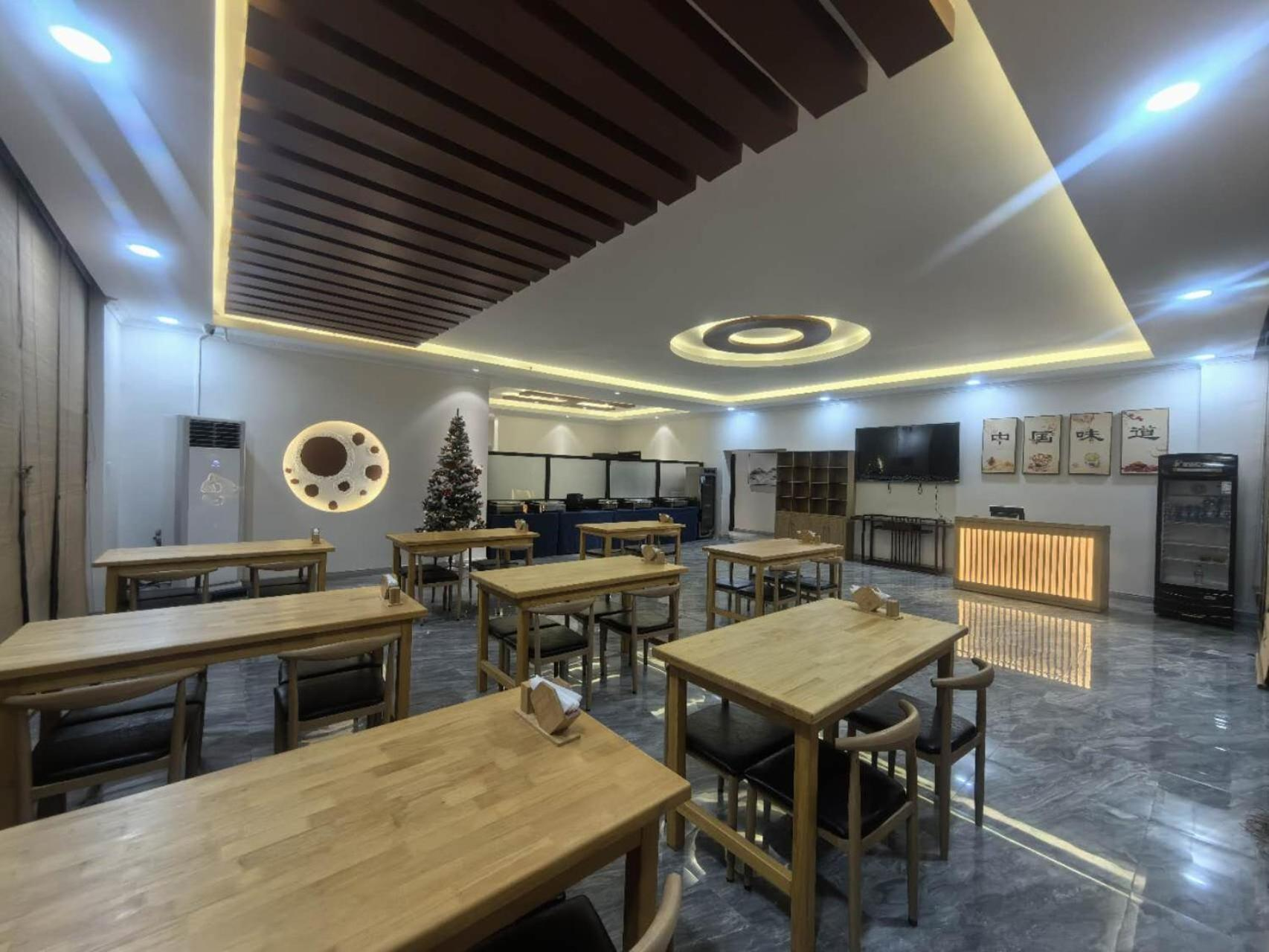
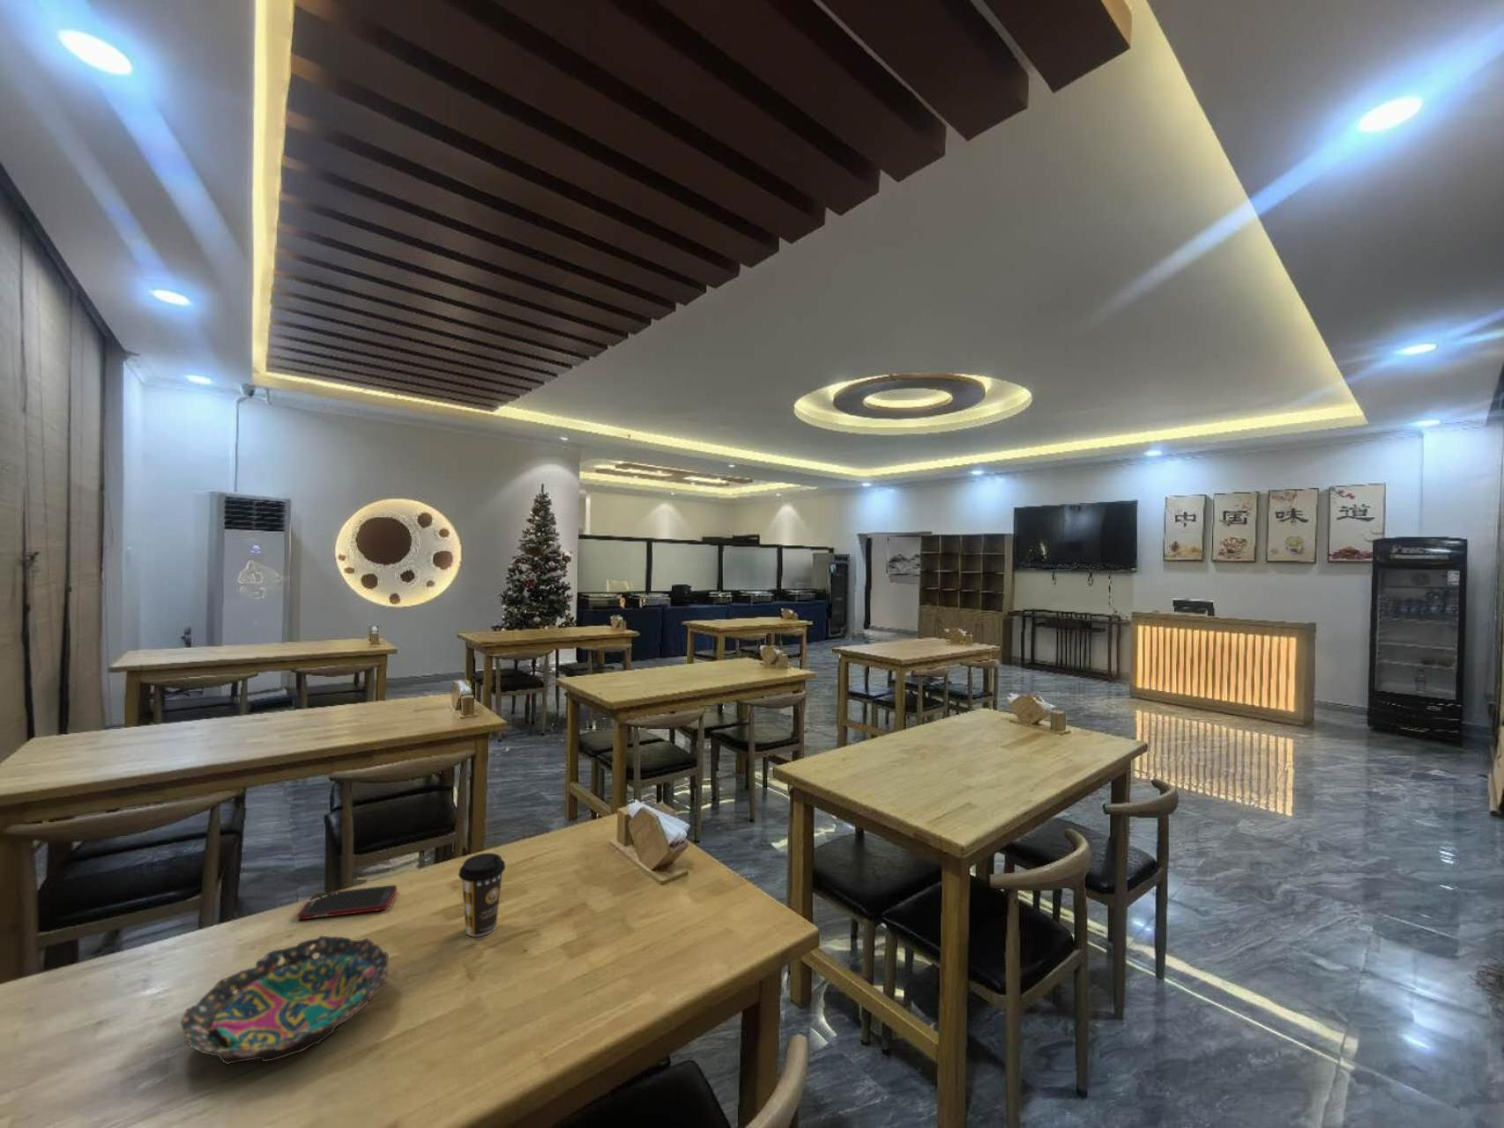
+ bowl [180,935,390,1065]
+ coffee cup [457,852,506,937]
+ cell phone [297,884,397,919]
